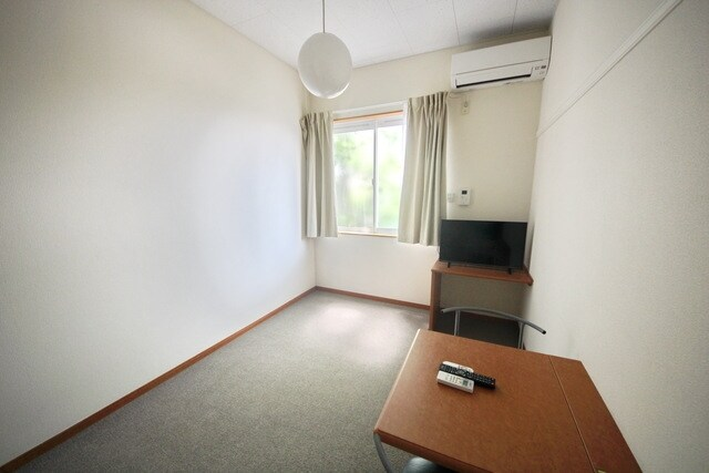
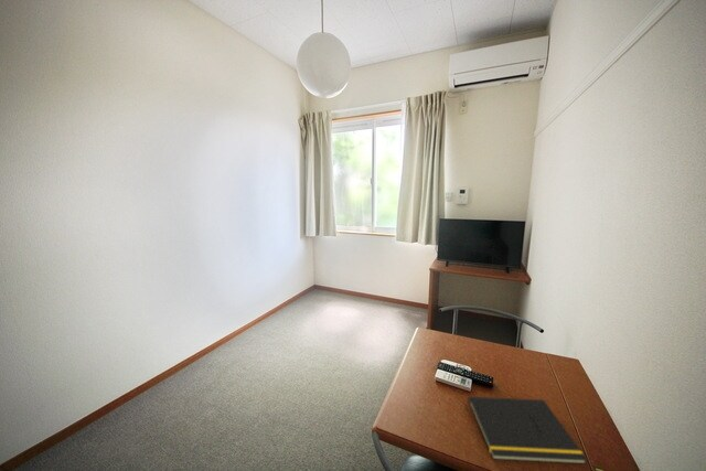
+ notepad [464,396,589,465]
